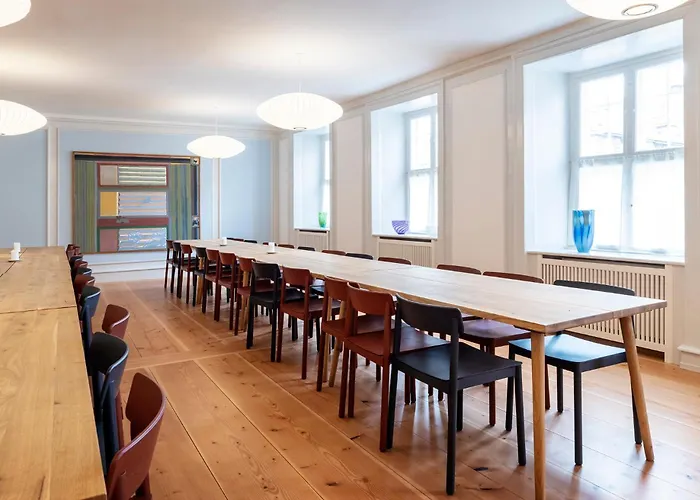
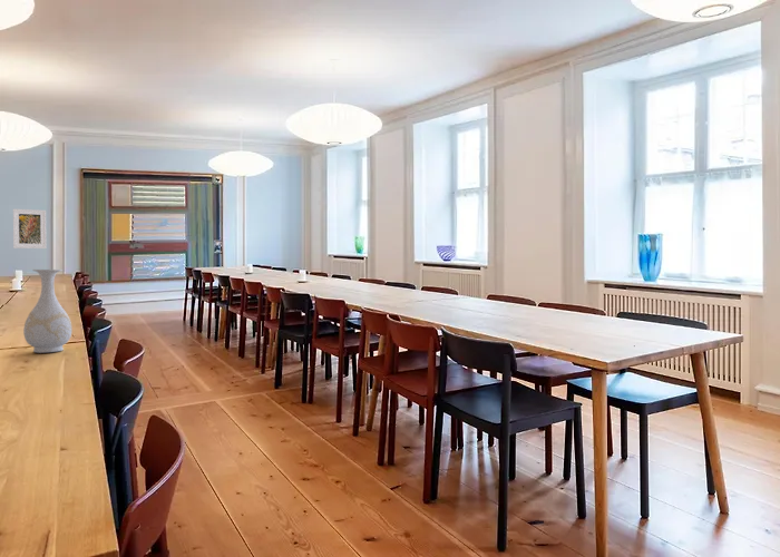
+ vase [22,268,74,354]
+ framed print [12,208,48,250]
